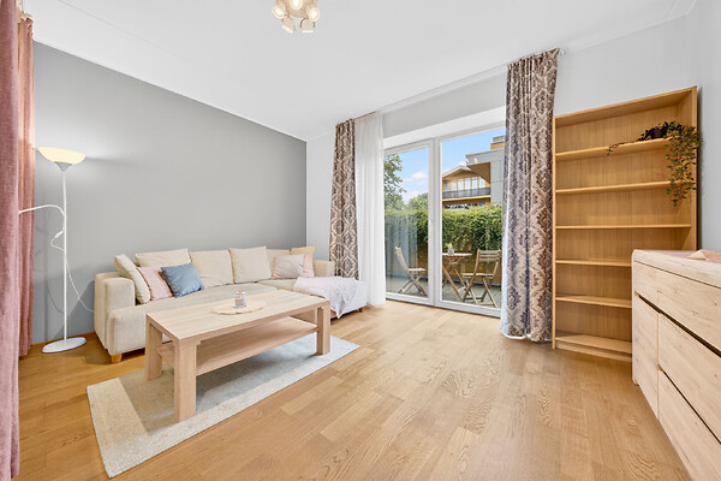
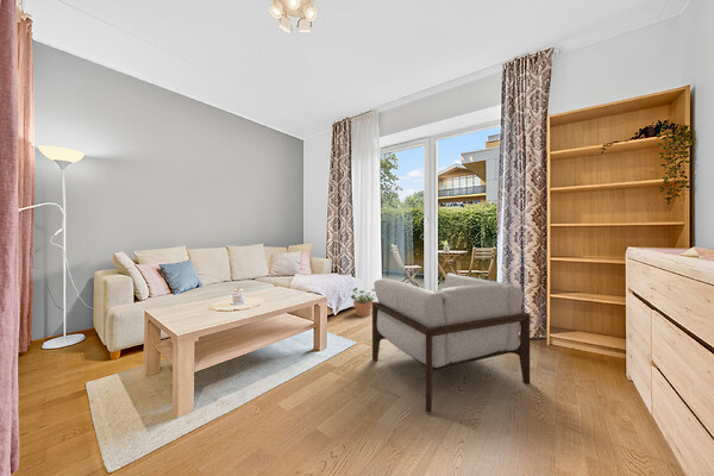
+ armchair [371,271,531,414]
+ potted plant [350,287,377,318]
